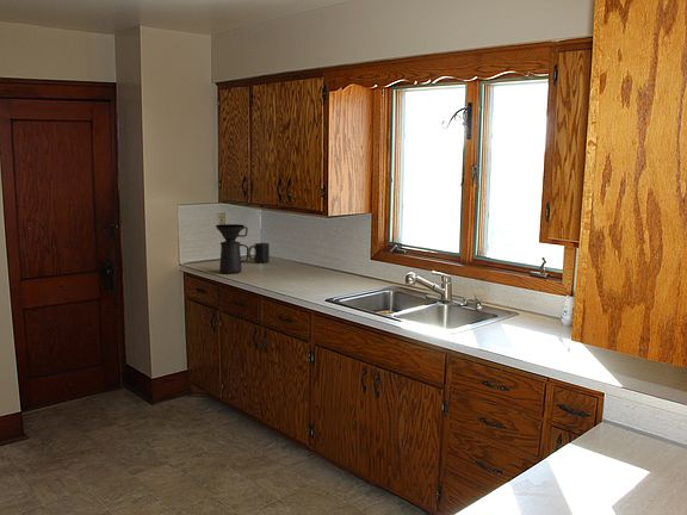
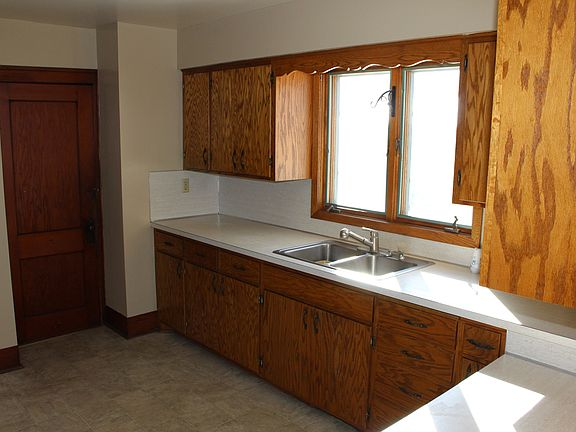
- coffee maker [215,223,249,274]
- mug [248,242,271,263]
